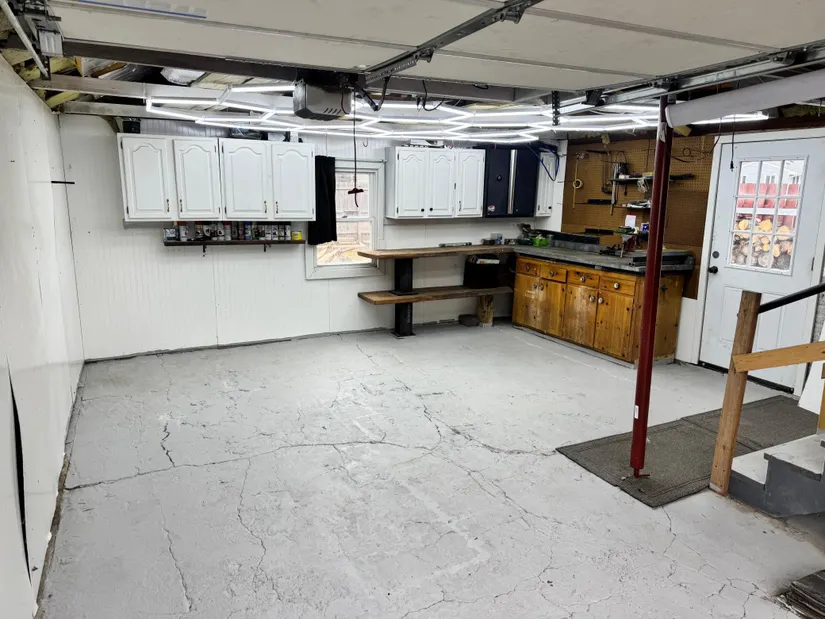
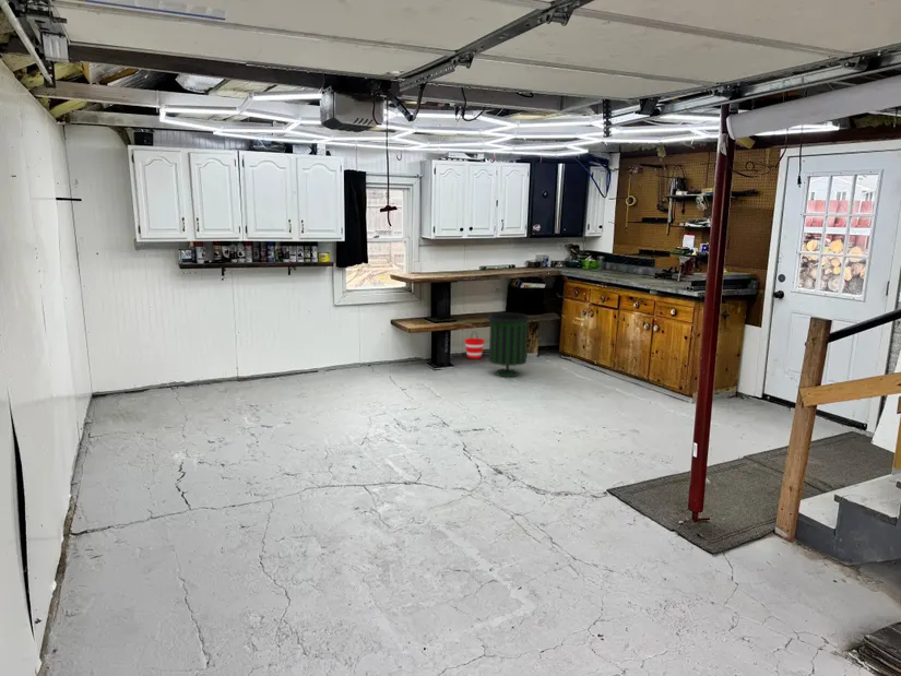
+ bucket [463,330,486,360]
+ trash can [487,311,531,378]
